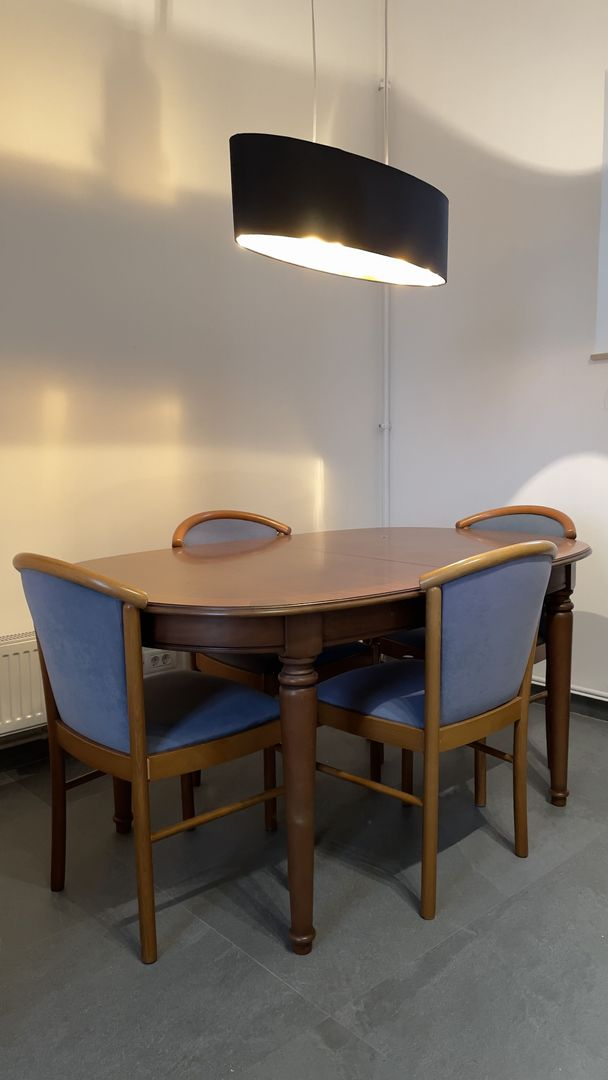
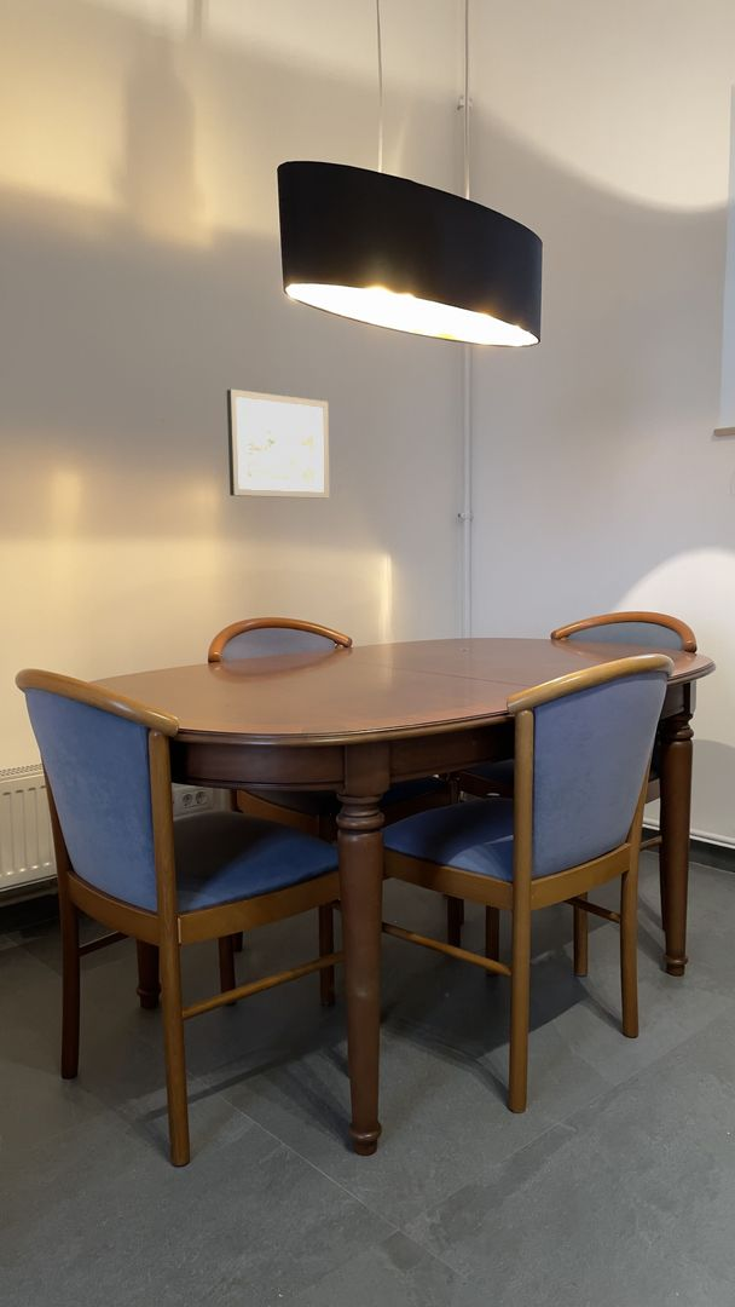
+ picture frame [226,388,331,500]
